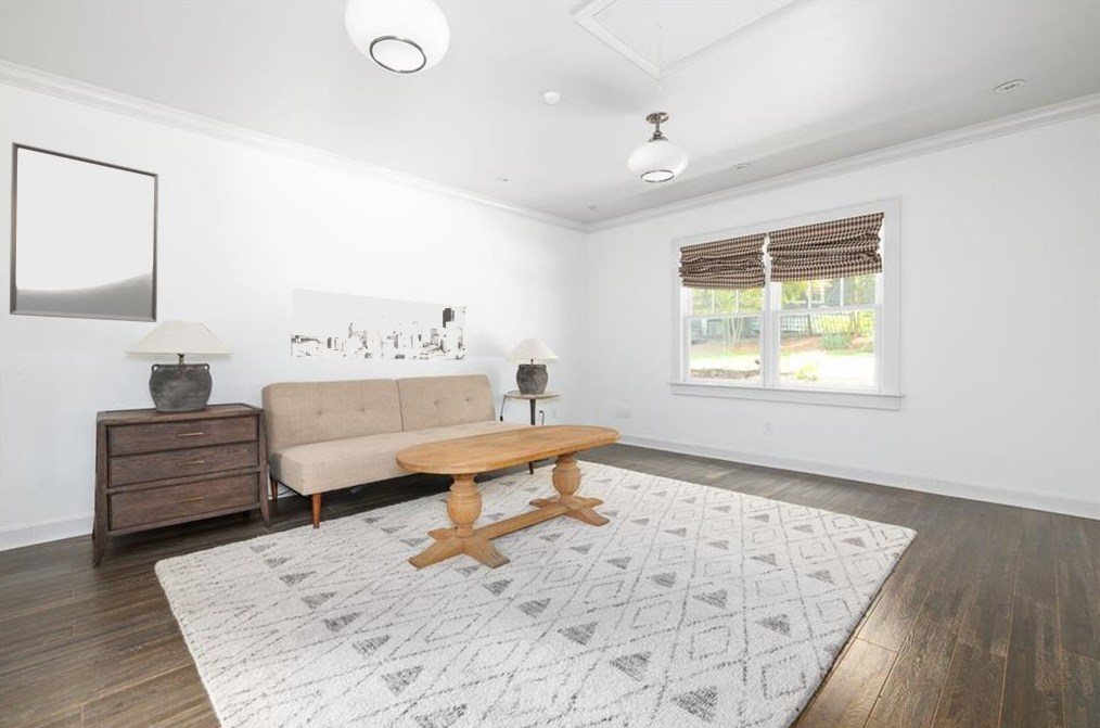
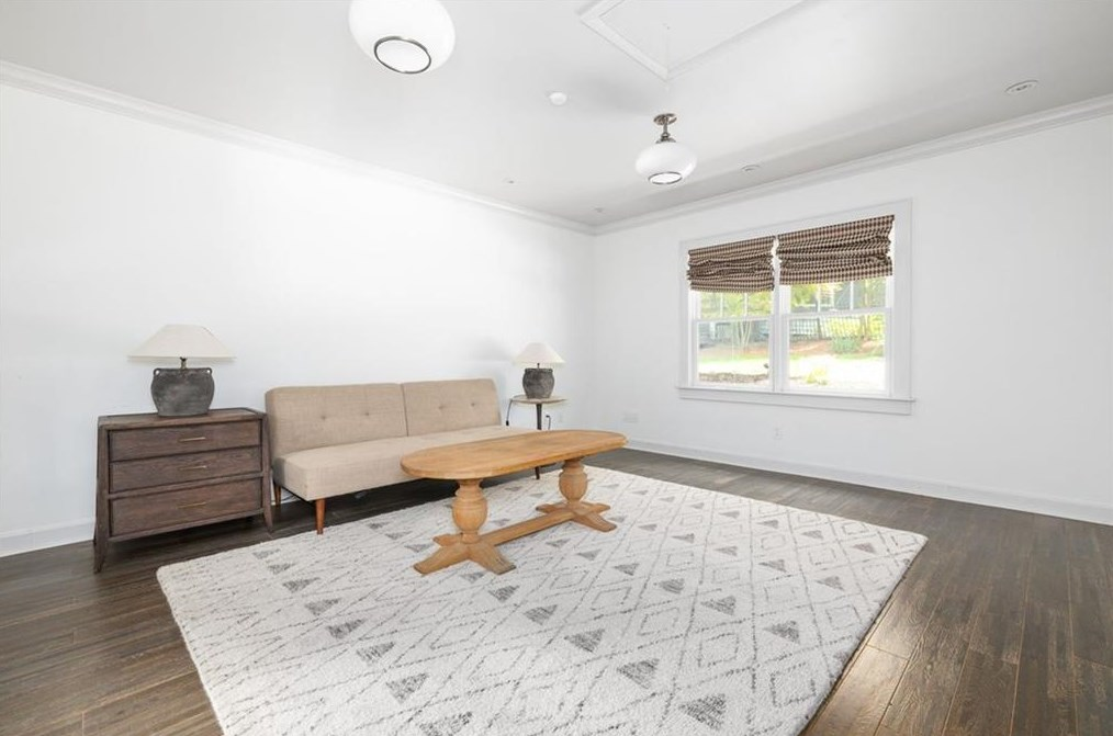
- home mirror [9,141,159,323]
- wall art [290,288,466,361]
